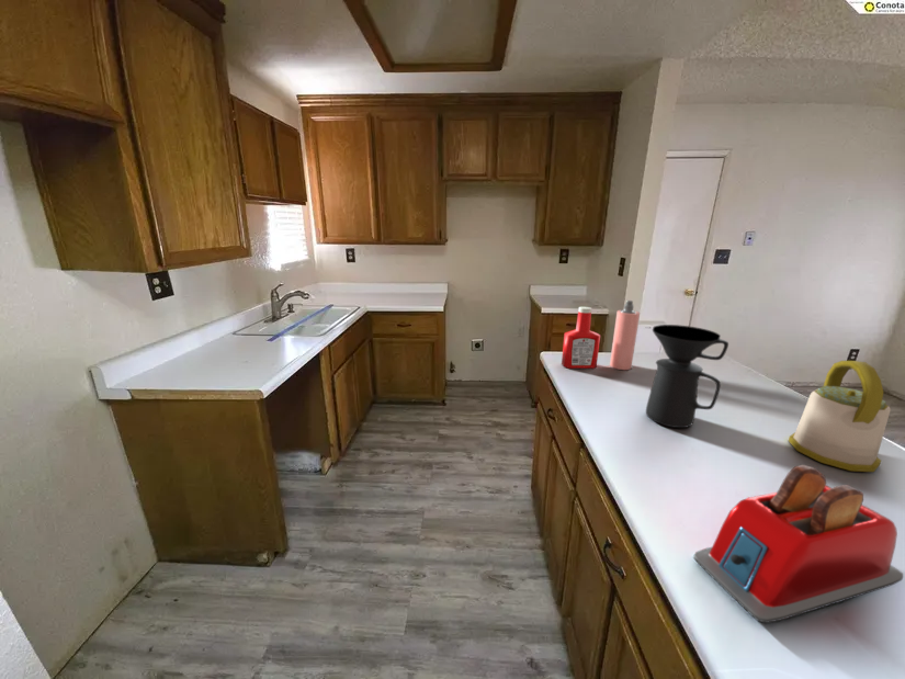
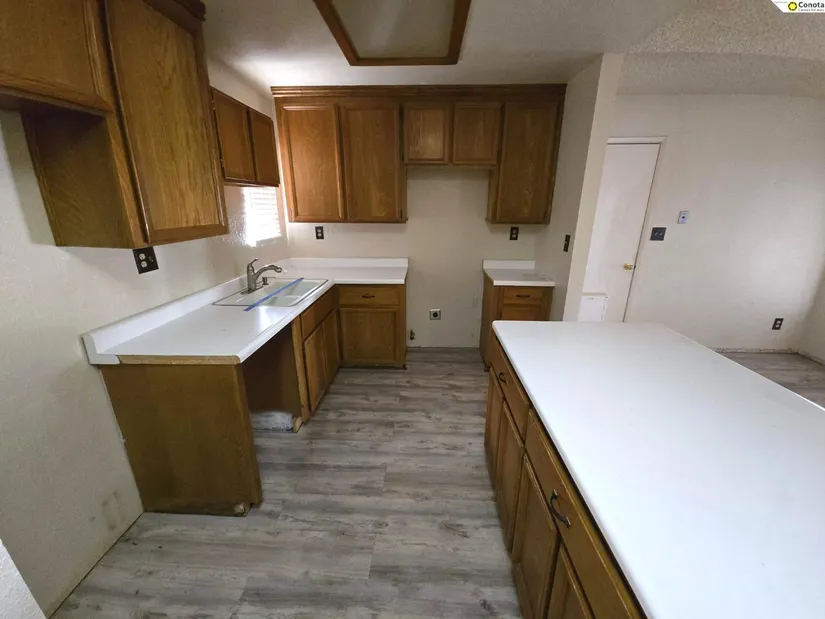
- kettle [788,360,892,473]
- soap bottle [561,306,601,370]
- toaster [692,464,904,624]
- coffee maker [645,324,729,429]
- spray bottle [609,299,641,371]
